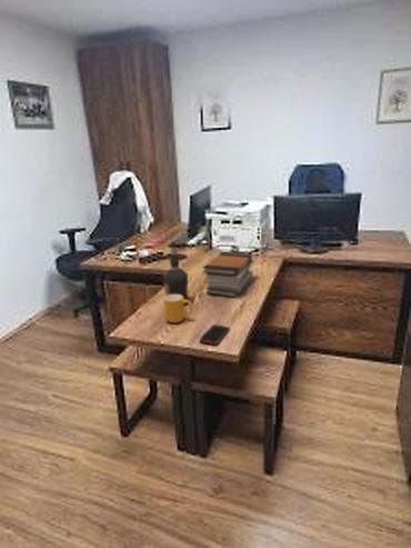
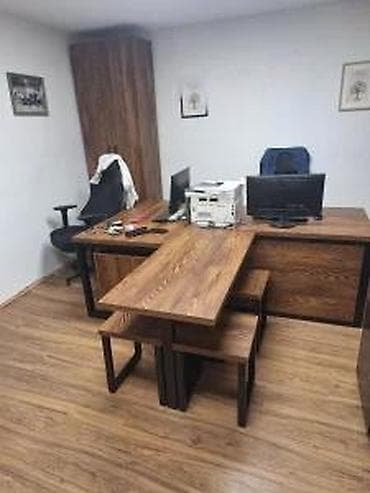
- cell phone [198,323,231,346]
- liquor bottle [162,240,190,307]
- book stack [201,251,254,298]
- mug [163,295,193,323]
